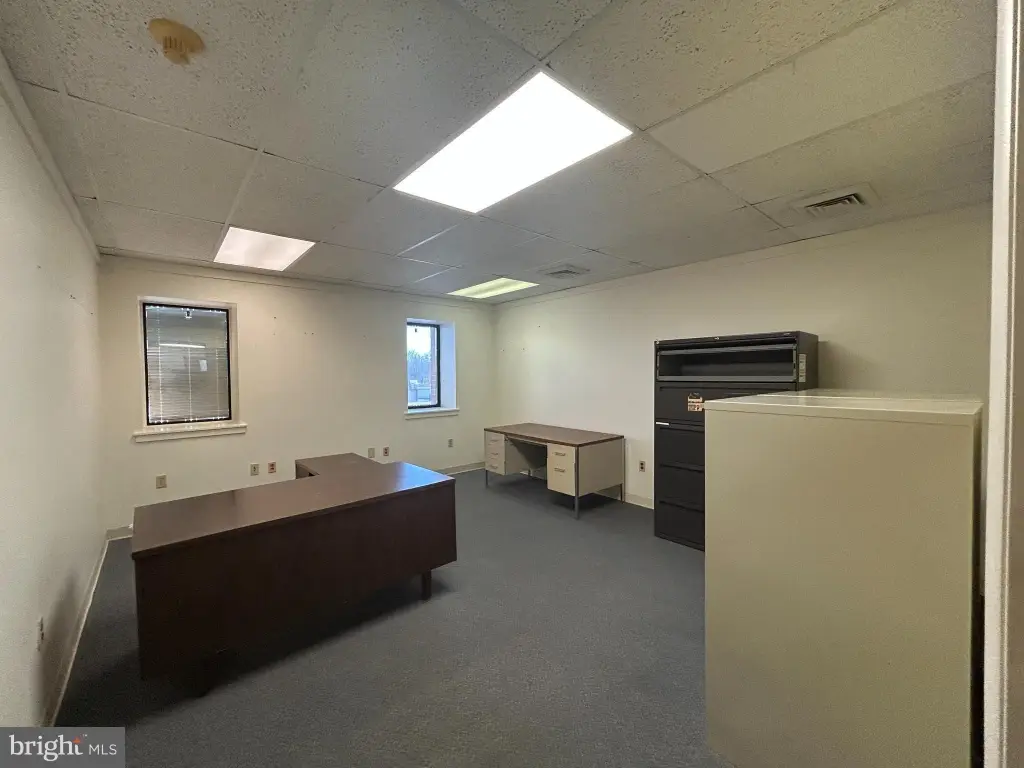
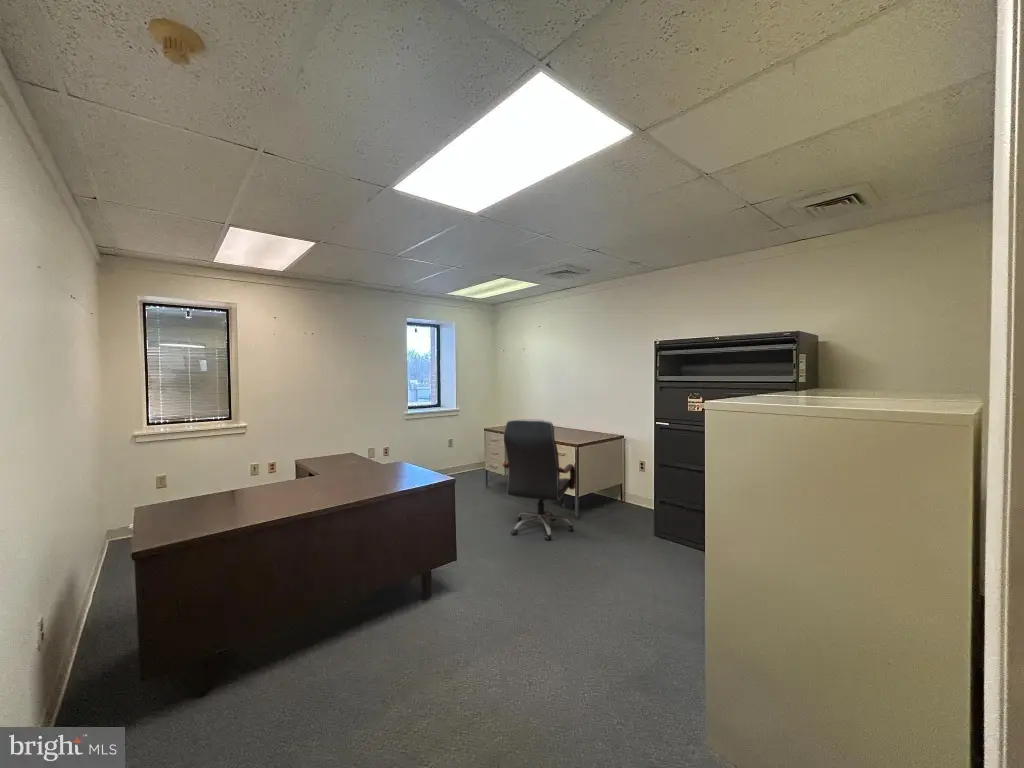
+ office chair [502,418,577,541]
